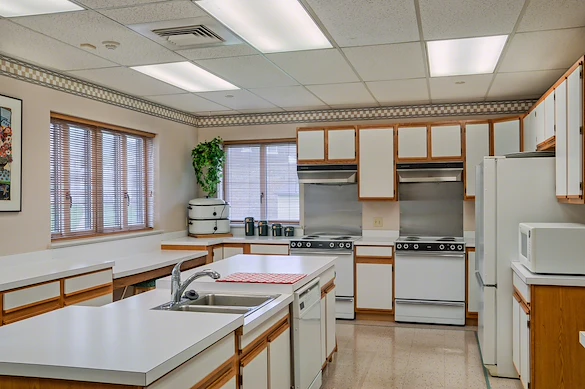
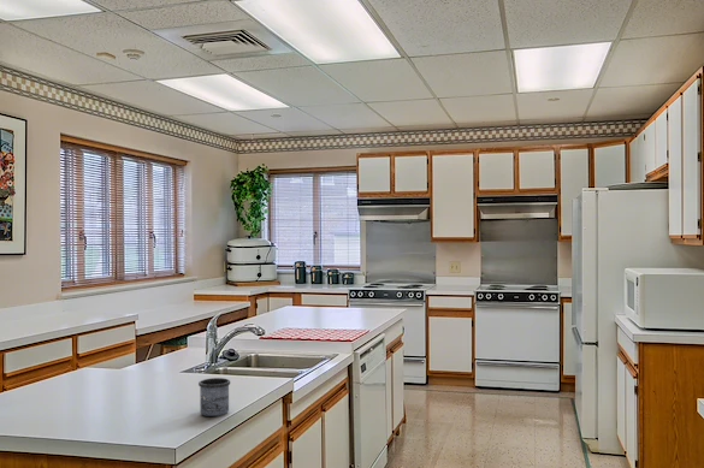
+ mug [197,377,231,417]
